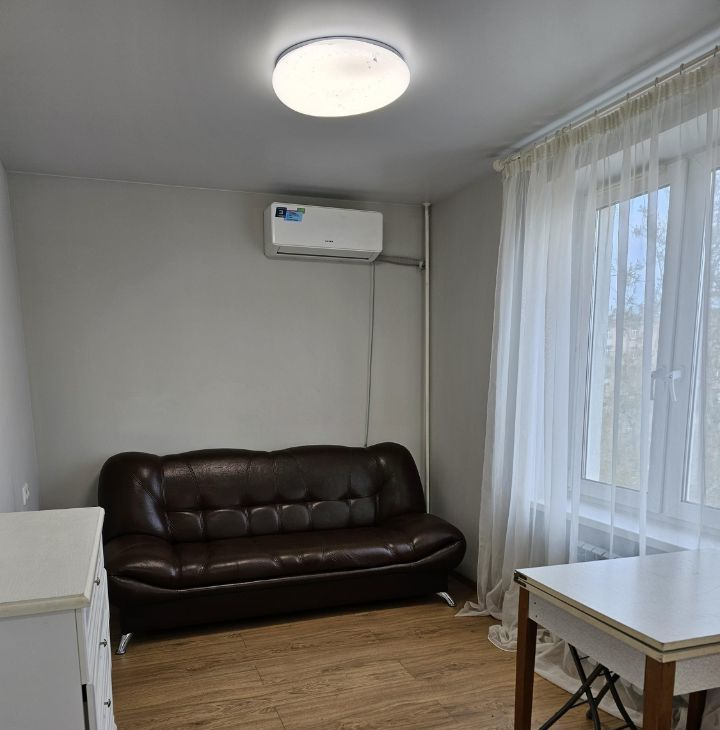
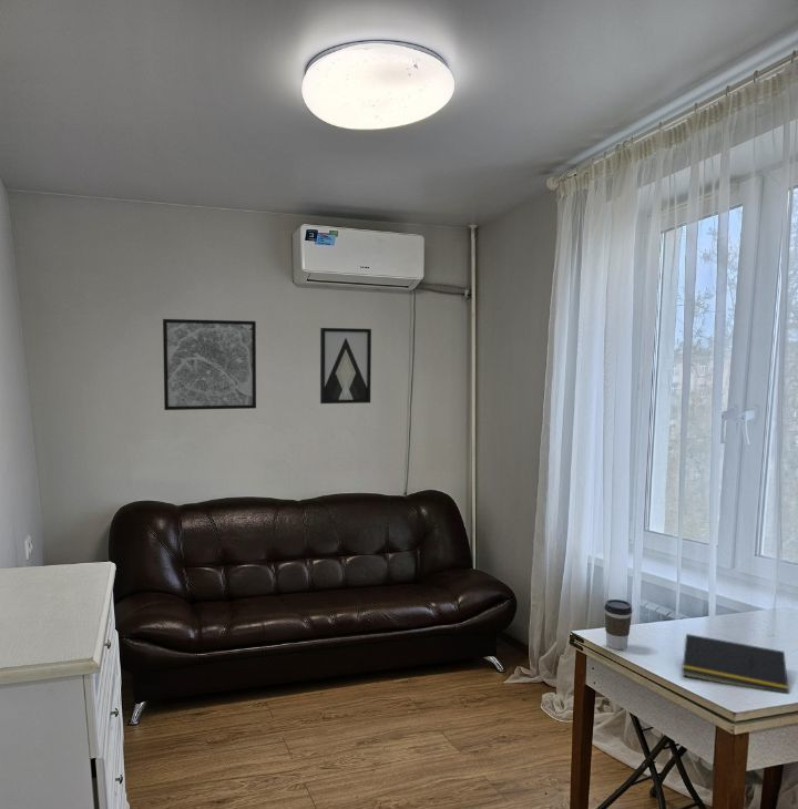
+ coffee cup [603,598,634,651]
+ wall art [319,327,372,404]
+ wall art [162,318,257,411]
+ notepad [681,633,789,694]
